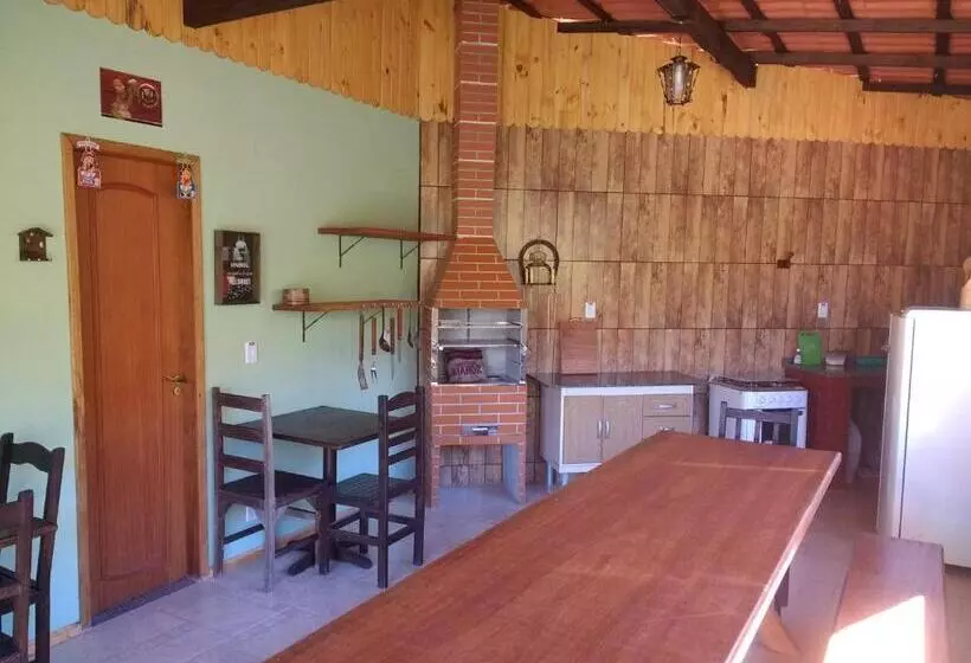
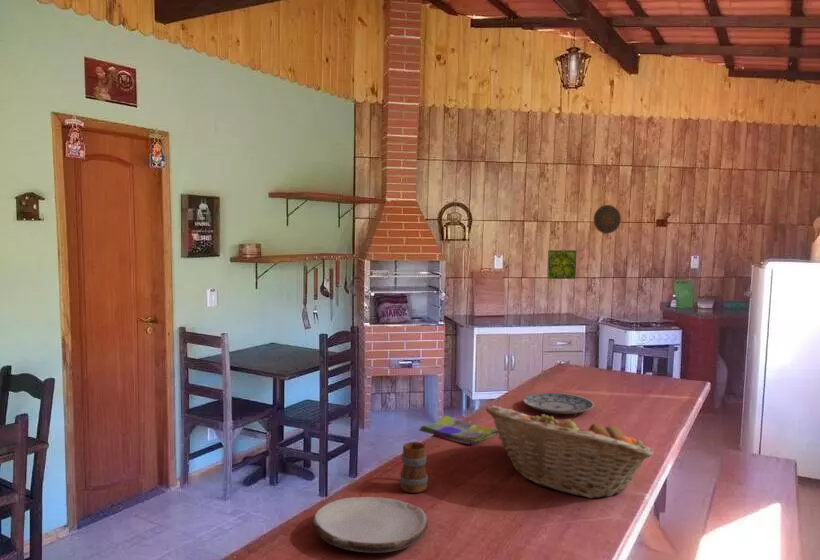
+ fruit basket [485,404,654,499]
+ plate [312,496,429,554]
+ plate [522,392,595,415]
+ dish towel [418,415,499,446]
+ mug [399,441,429,494]
+ decorative tile [546,249,577,280]
+ decorative plate [593,204,622,235]
